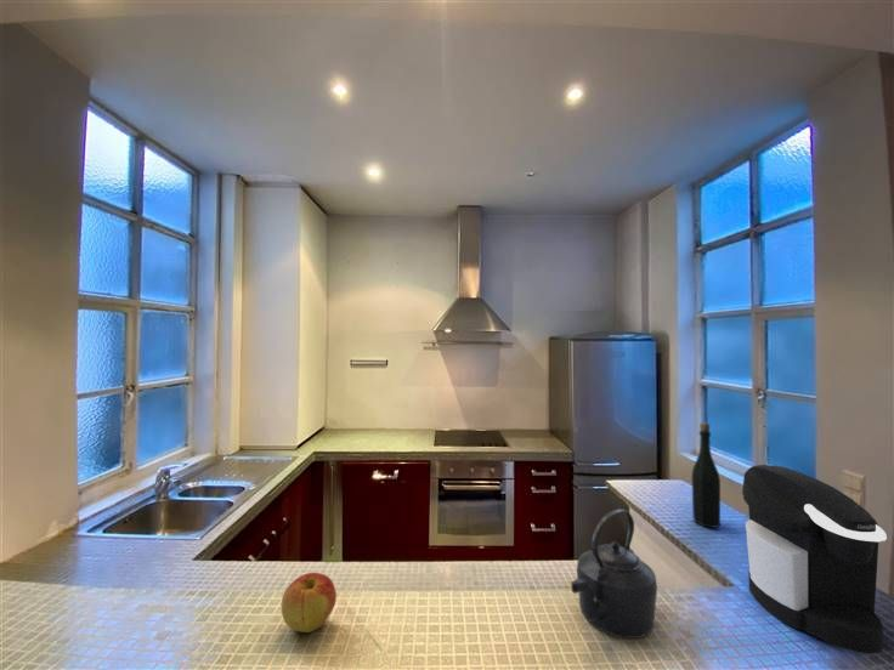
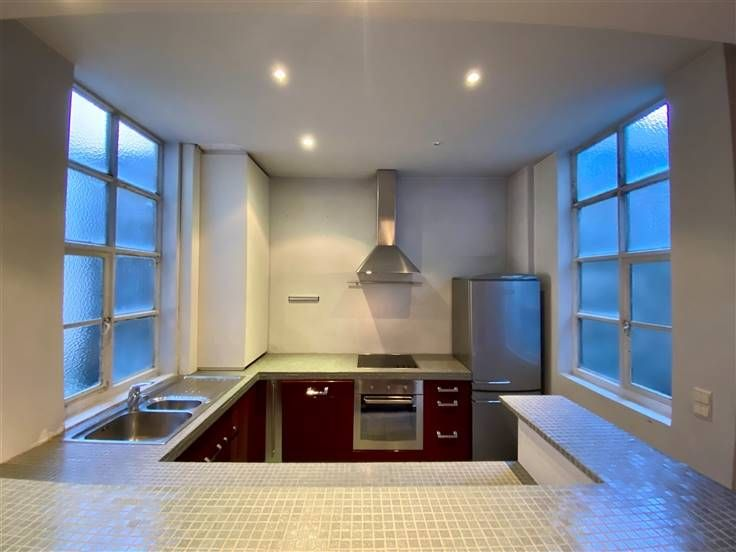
- bottle [690,422,722,529]
- kettle [570,507,658,640]
- coffee maker [741,464,888,654]
- apple [281,572,338,634]
